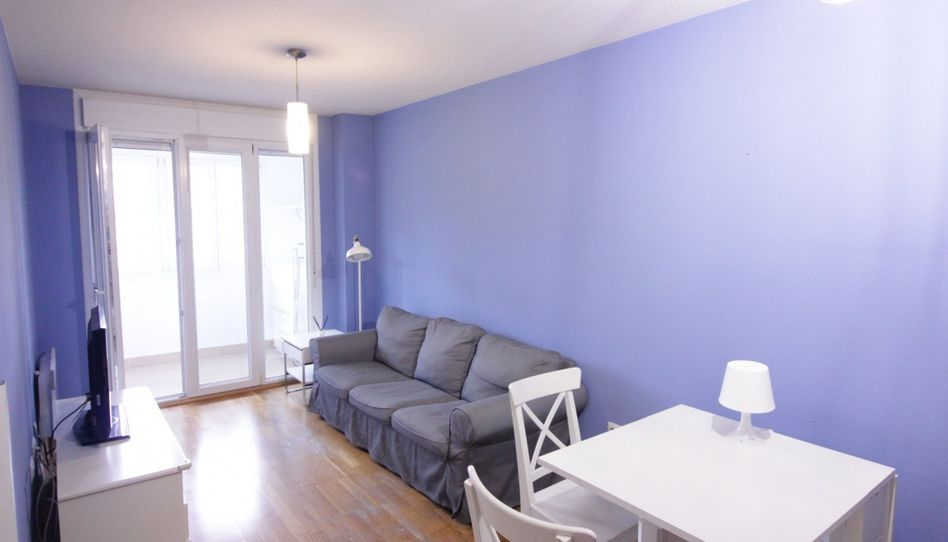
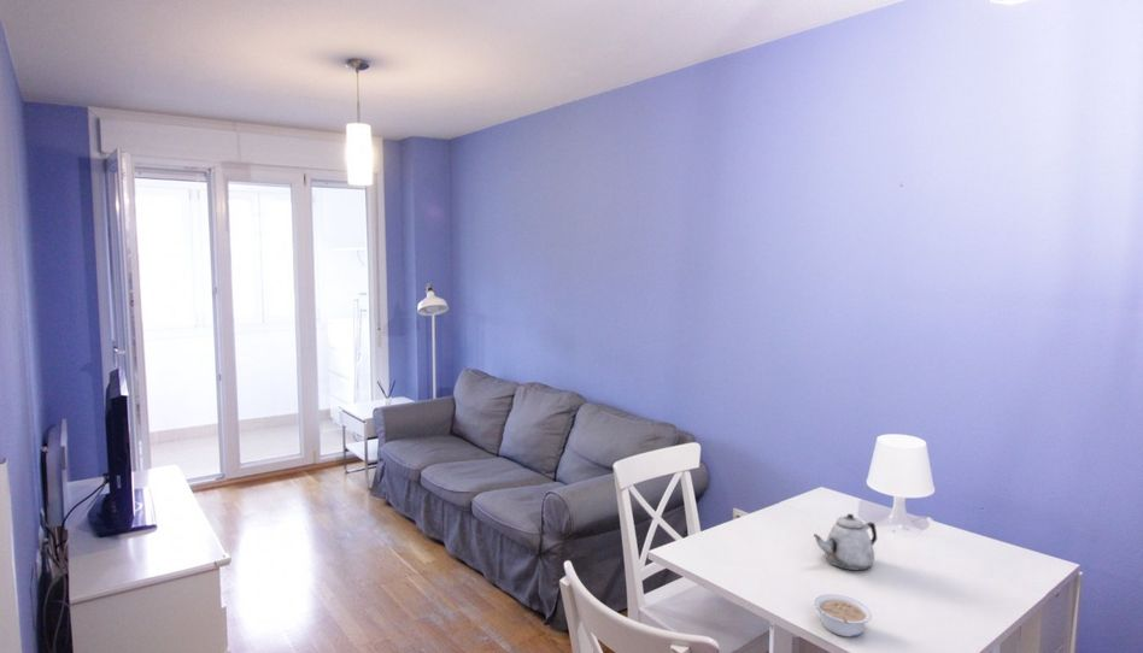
+ teapot [813,513,878,571]
+ legume [813,593,873,639]
